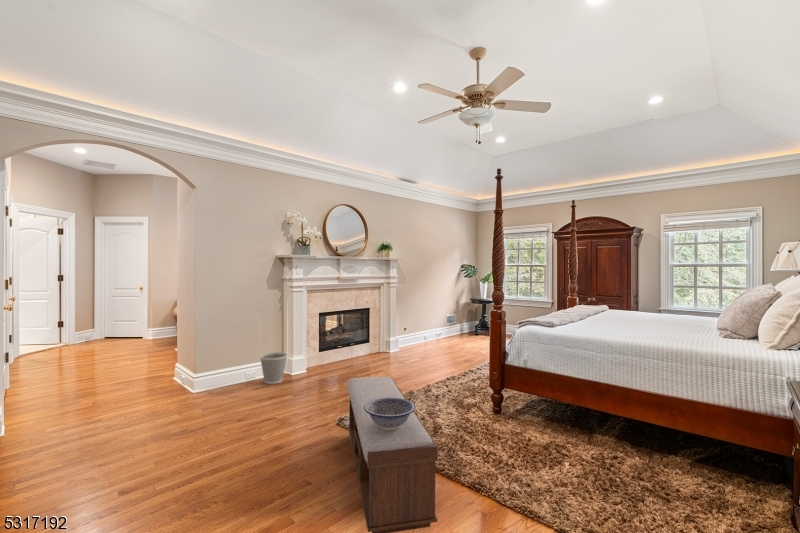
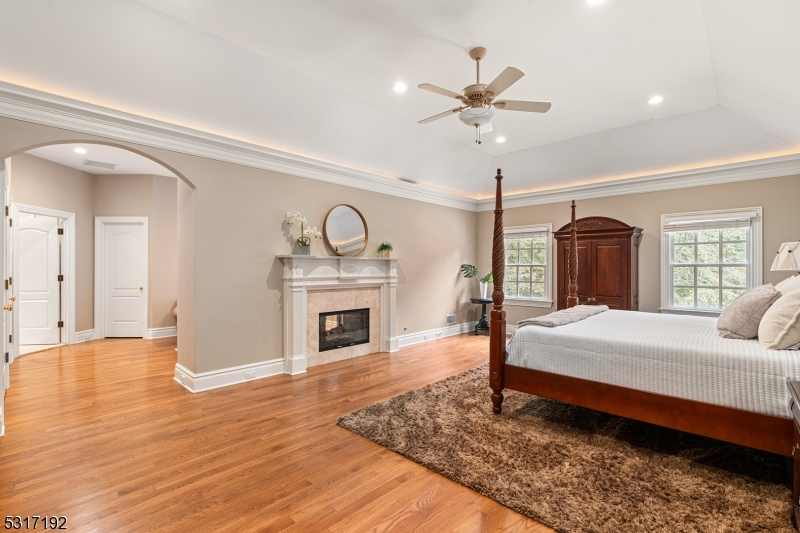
- decorative bowl [364,397,417,430]
- wastebasket [259,351,288,385]
- bench [346,376,439,533]
